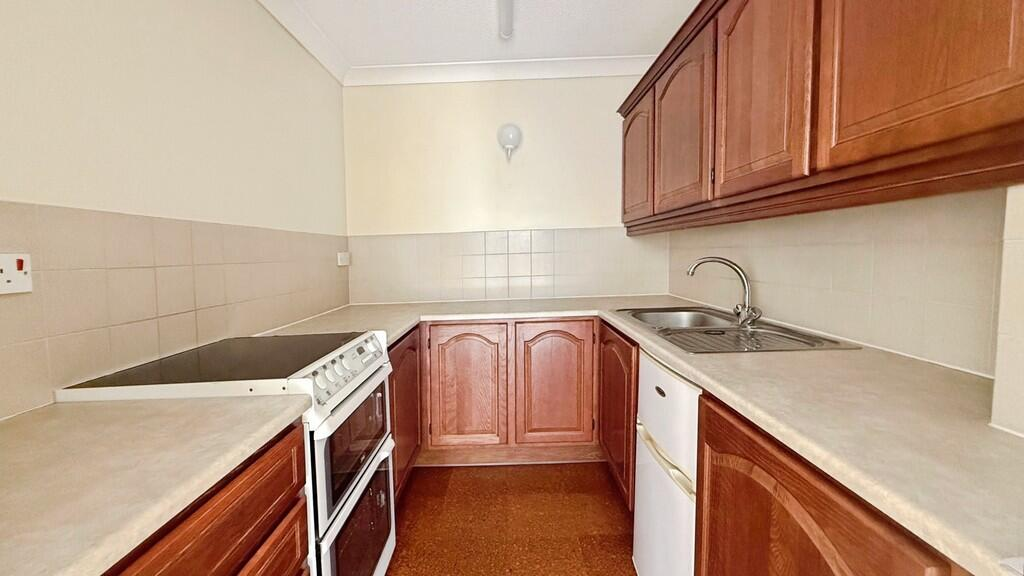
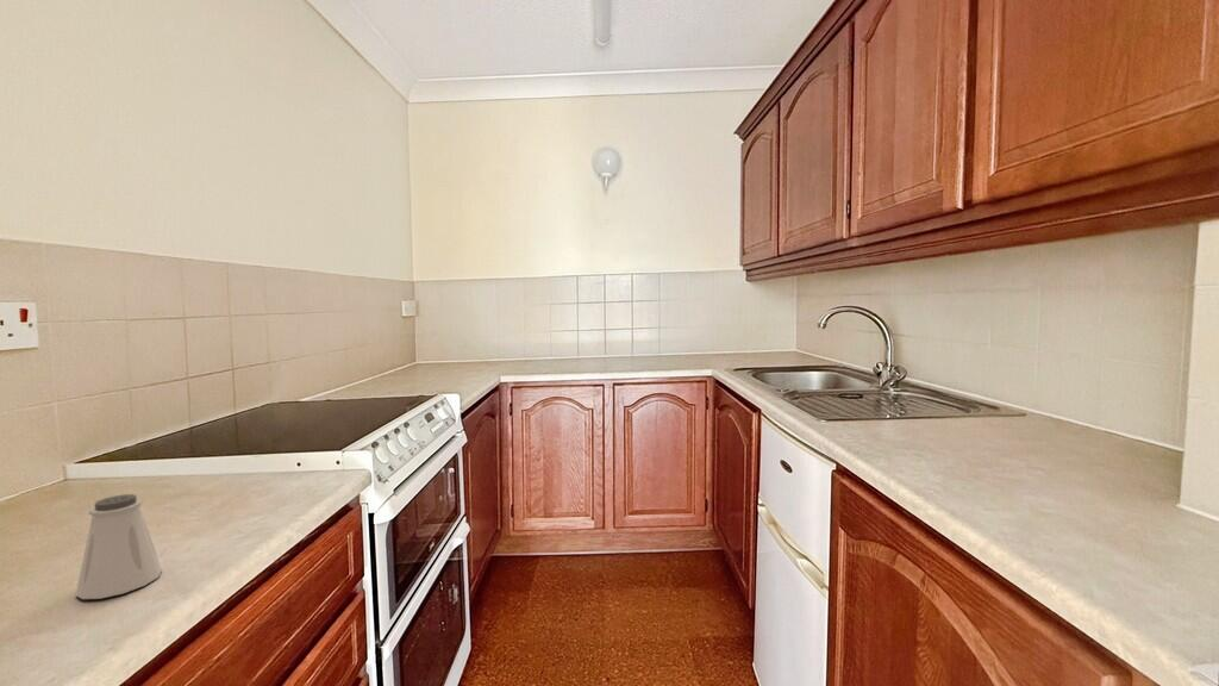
+ saltshaker [74,493,163,600]
